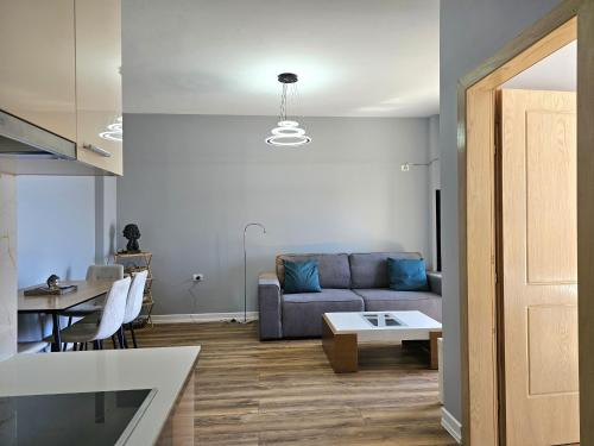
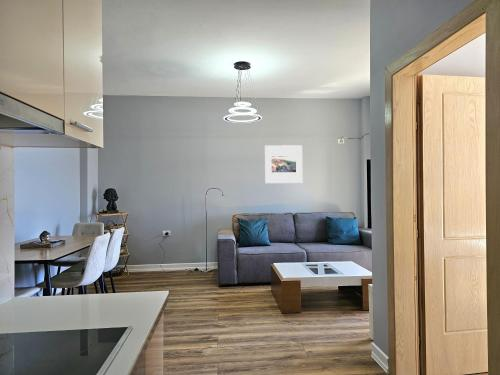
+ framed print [264,144,303,184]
